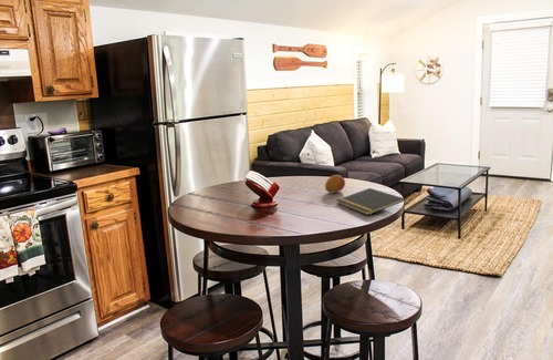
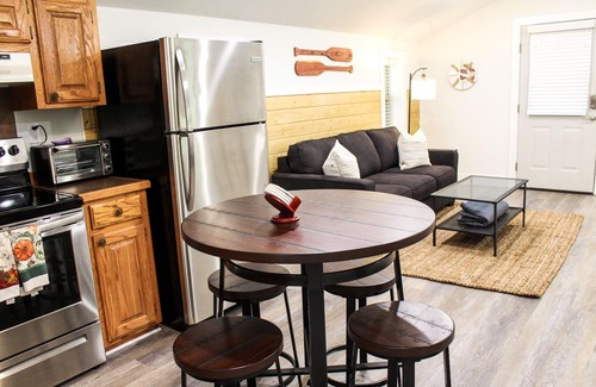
- fruit [324,174,346,194]
- notepad [335,187,405,216]
